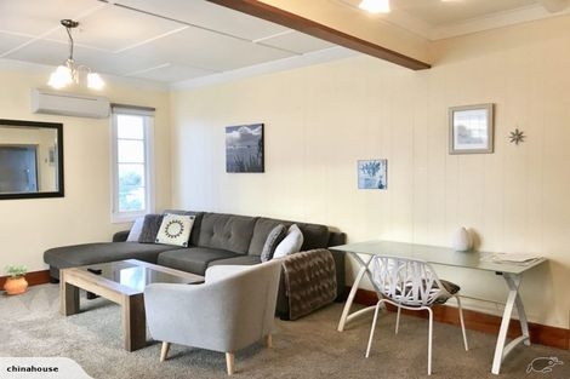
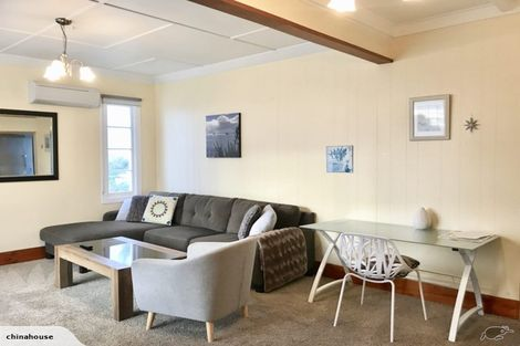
- potted plant [2,263,29,295]
